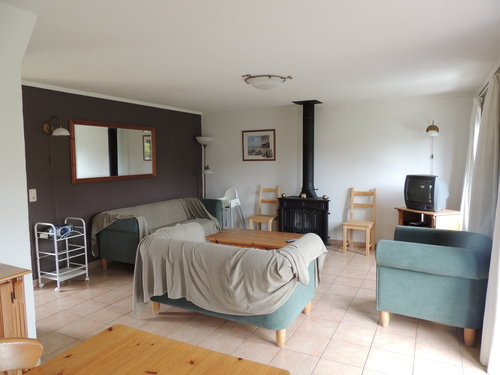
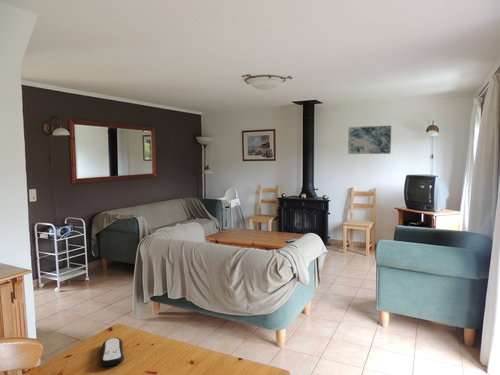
+ wall art [347,125,392,155]
+ remote control [99,337,125,367]
